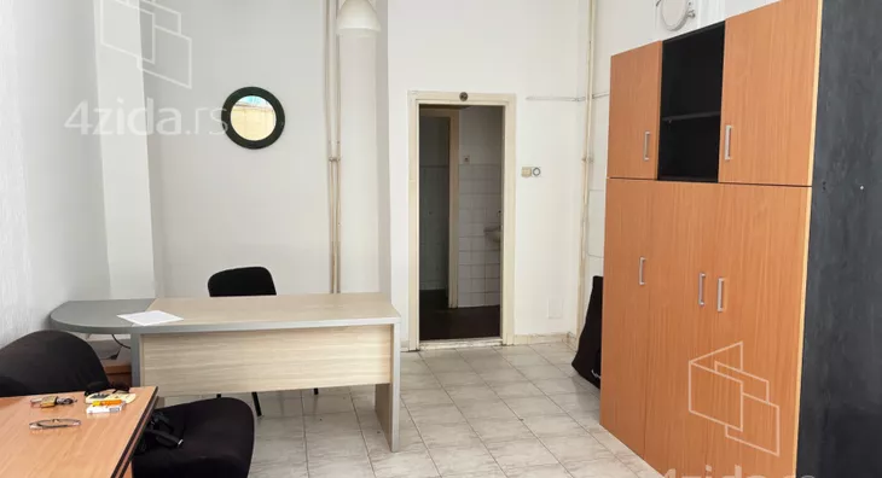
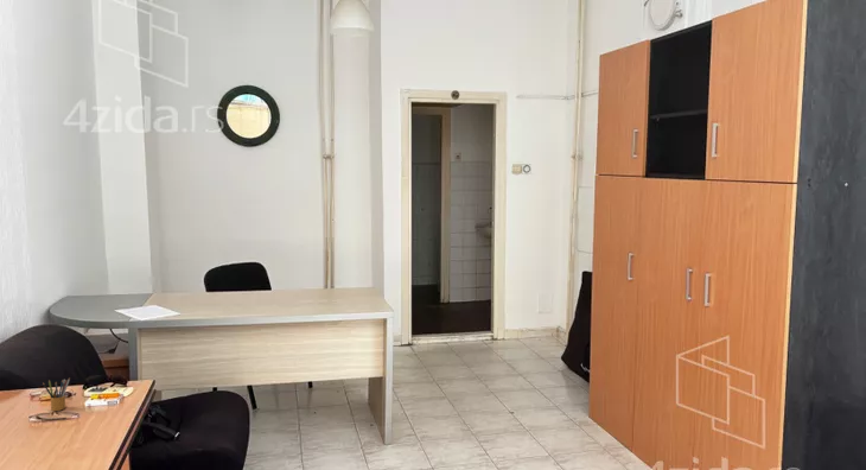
+ pencil box [42,376,71,412]
